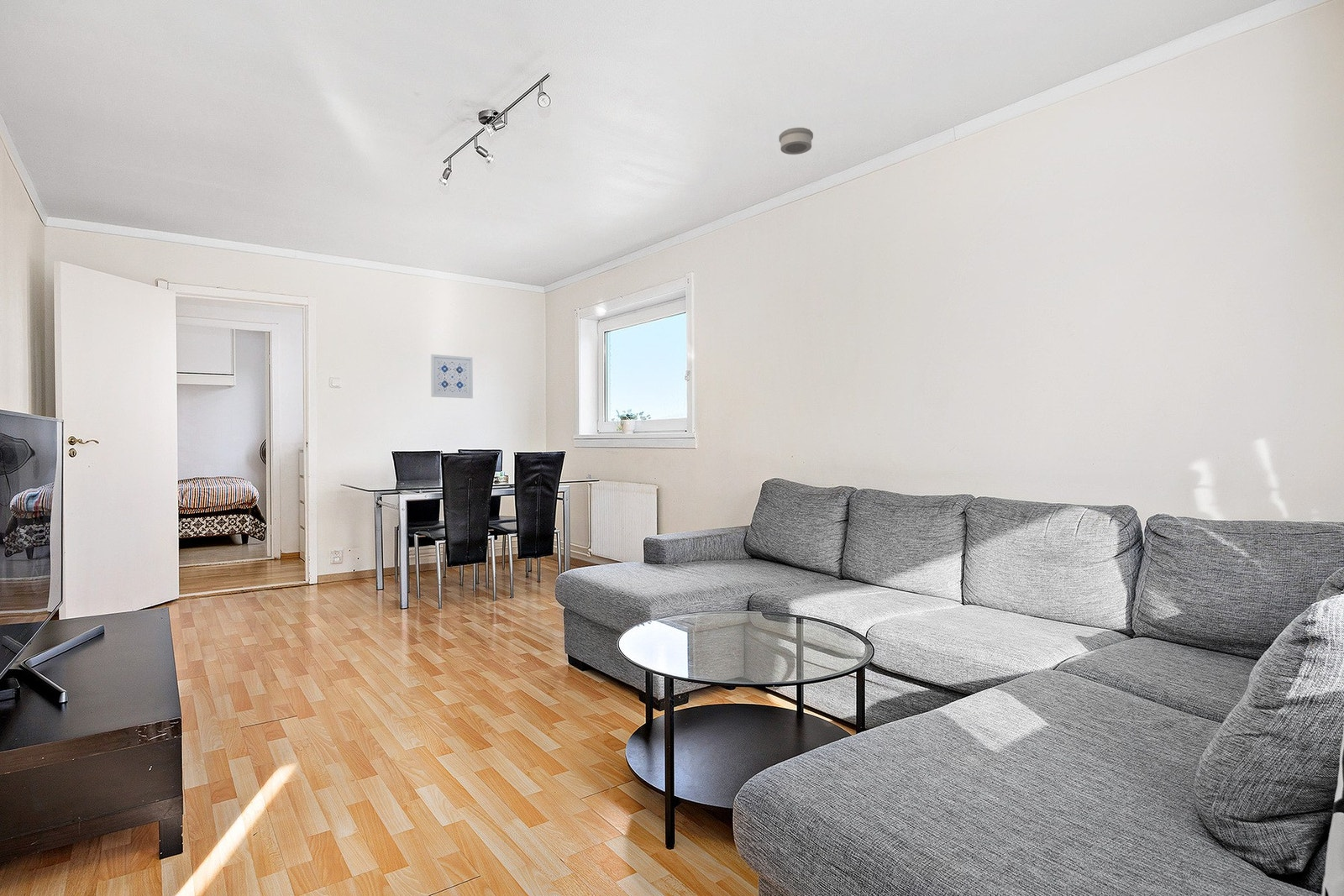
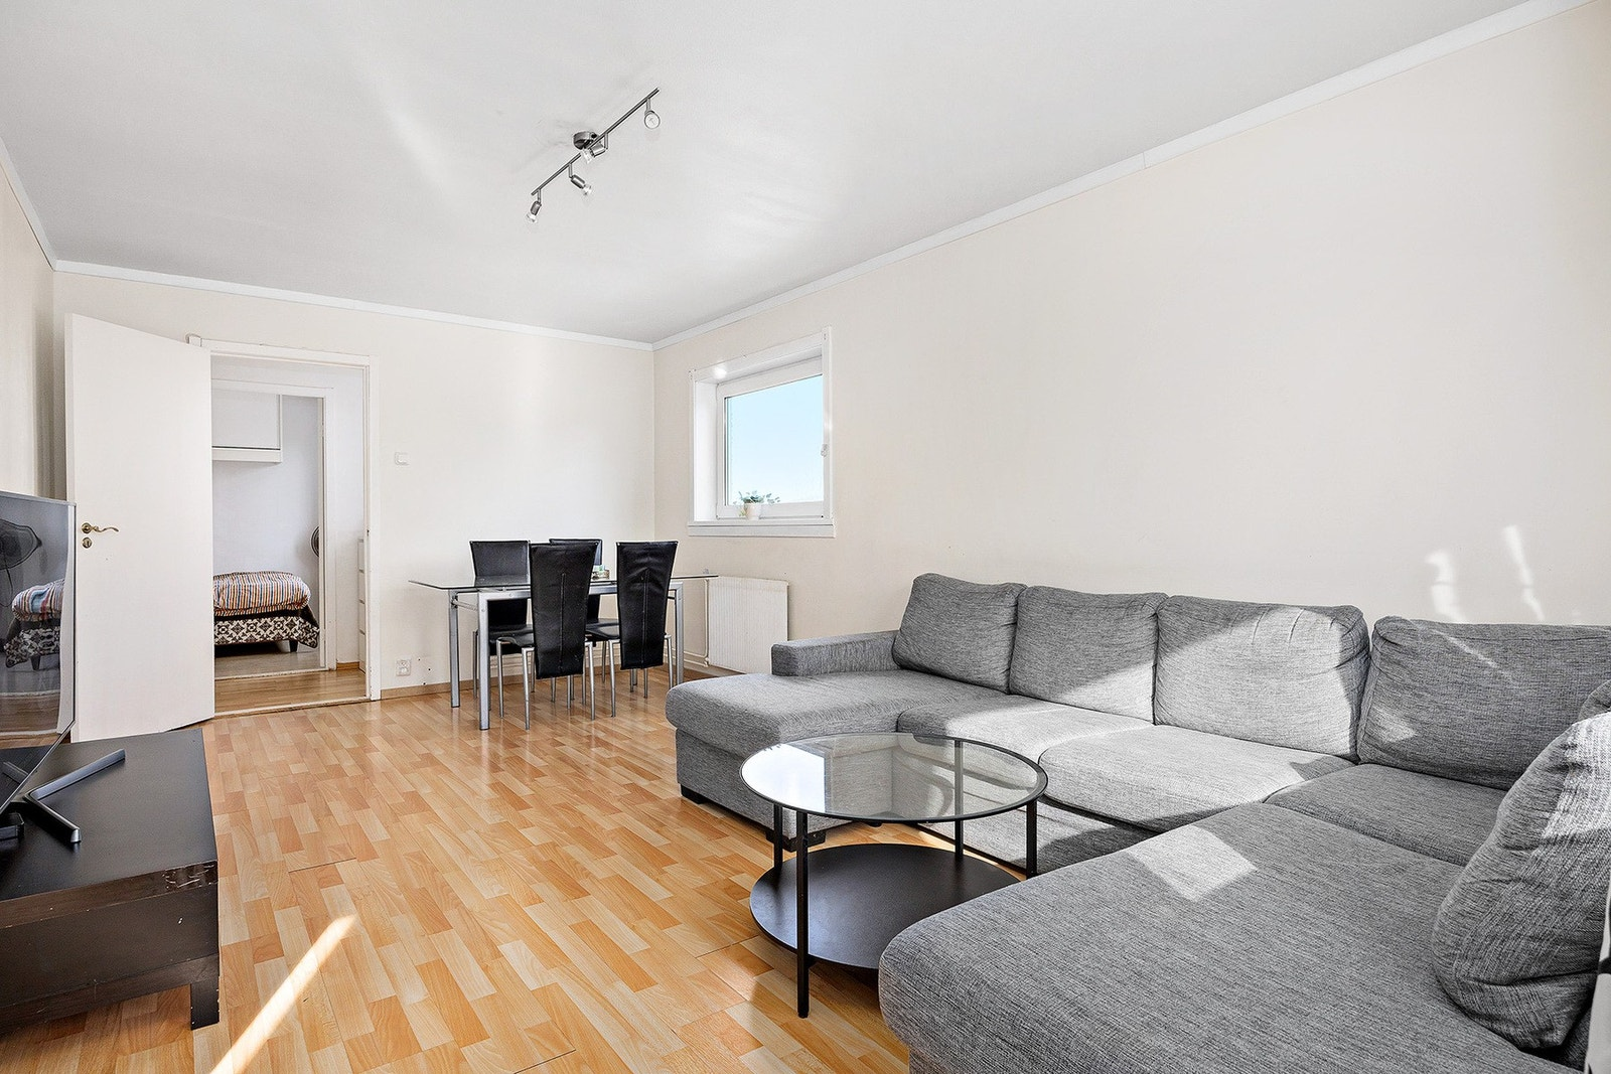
- wall art [430,354,474,399]
- smoke detector [778,127,814,155]
